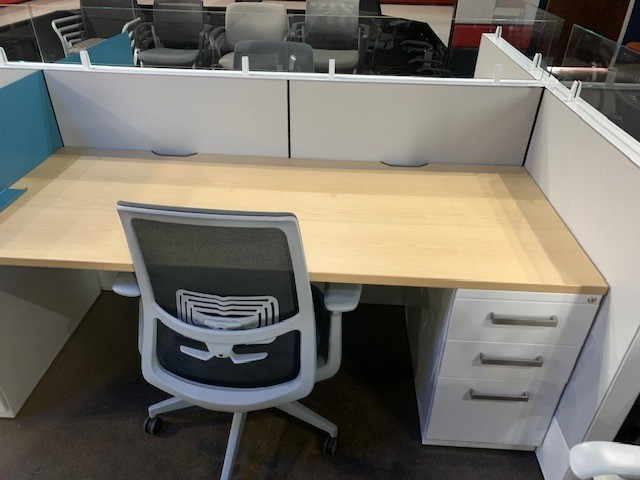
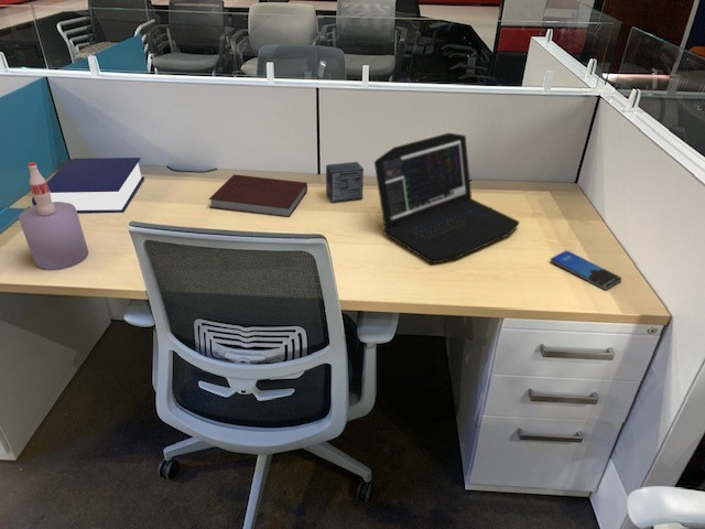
+ bottle [18,161,89,271]
+ notebook [208,173,308,218]
+ book [31,156,145,215]
+ laptop [373,132,521,264]
+ smartphone [550,249,623,291]
+ small box [325,161,365,204]
